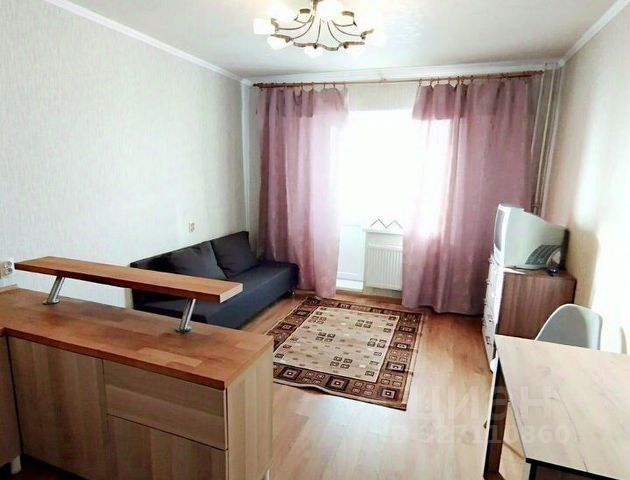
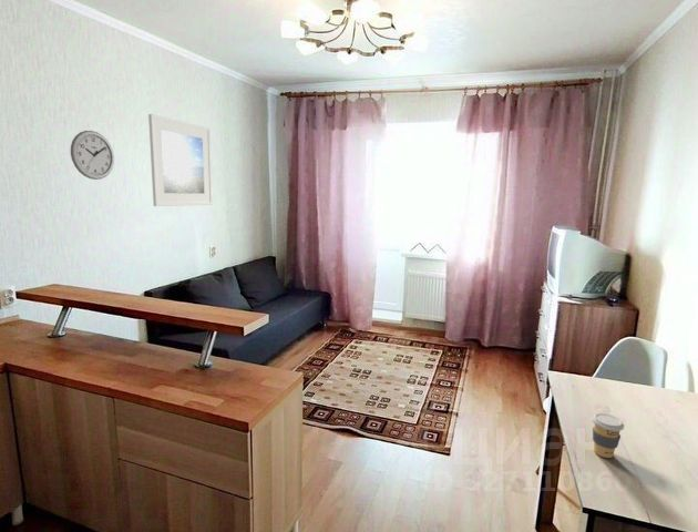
+ coffee cup [591,412,625,459]
+ wall clock [70,130,115,181]
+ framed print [147,113,214,207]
